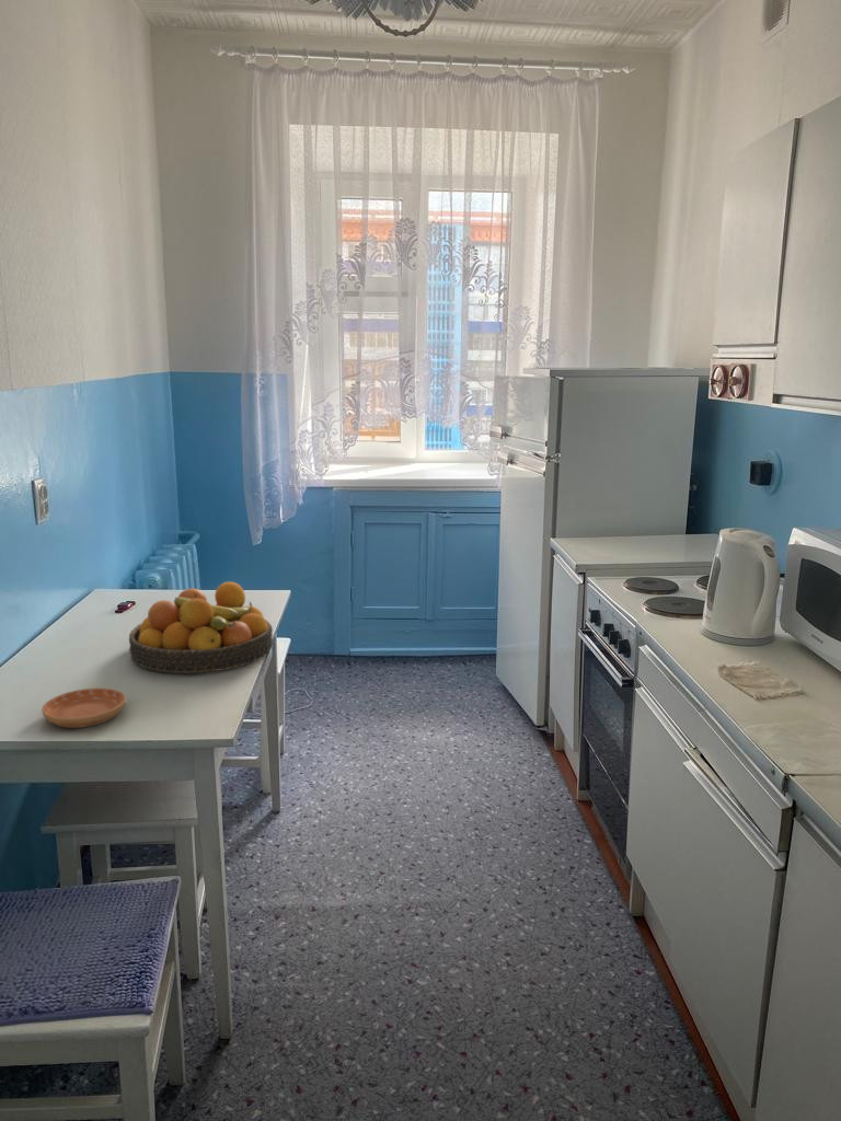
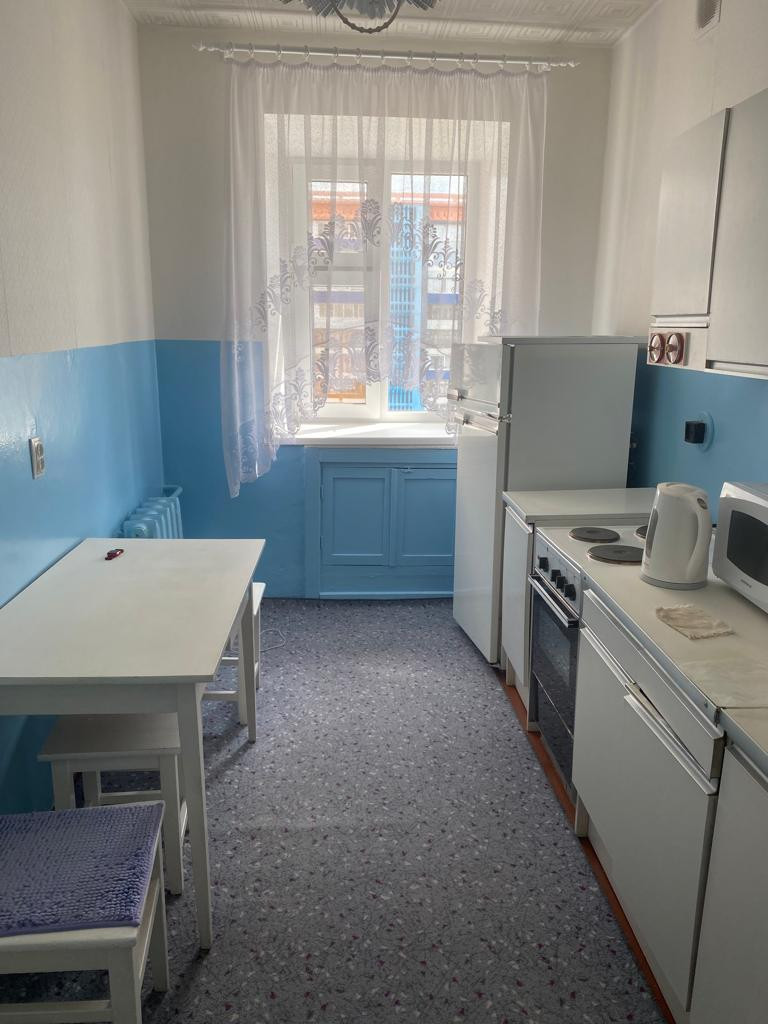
- saucer [41,687,127,729]
- fruit bowl [128,580,274,674]
